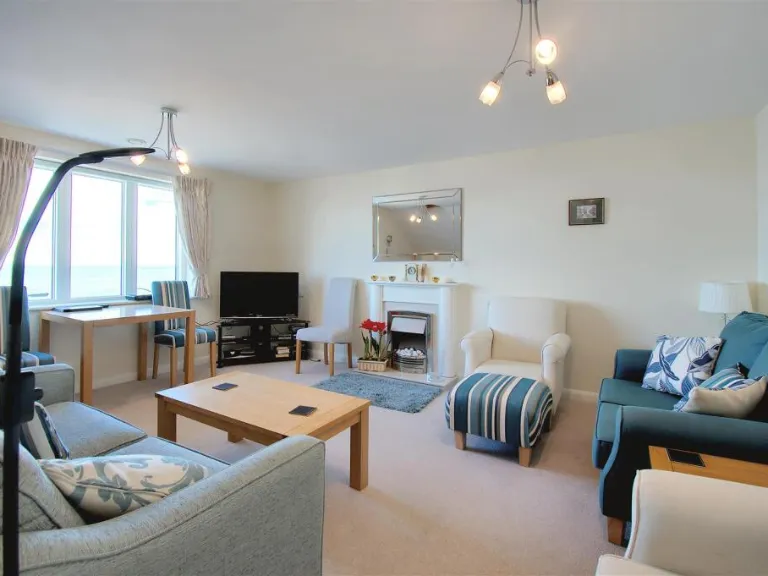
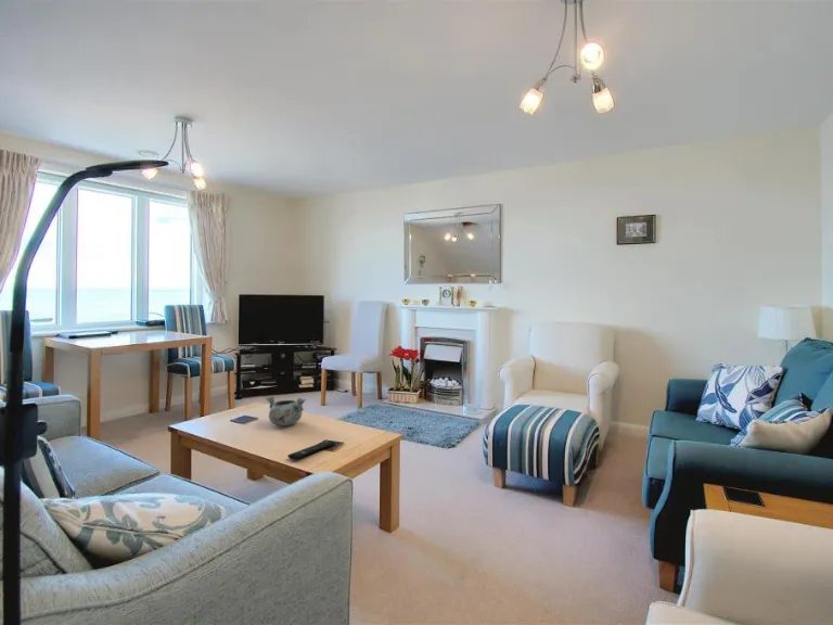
+ remote control [286,439,336,461]
+ decorative bowl [265,395,307,428]
